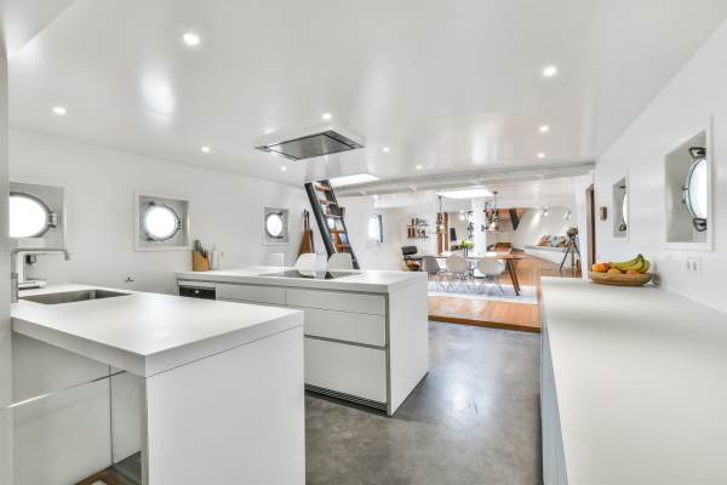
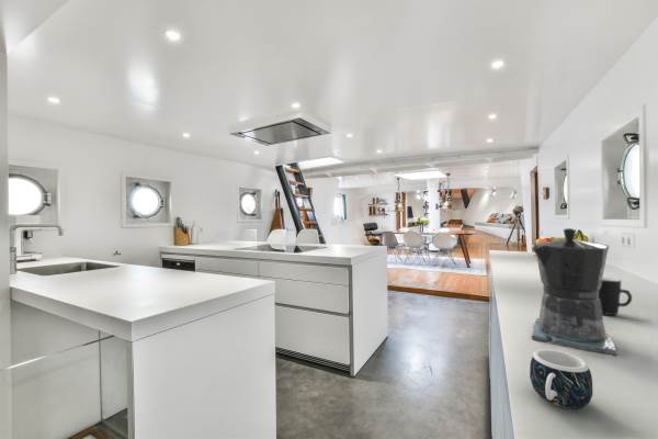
+ coffee maker [531,227,617,356]
+ mug [529,348,594,409]
+ mug [598,277,633,316]
